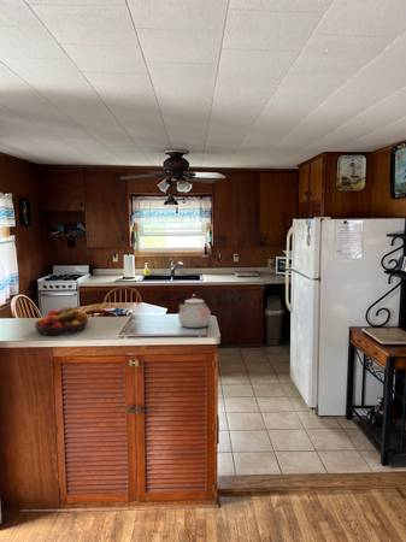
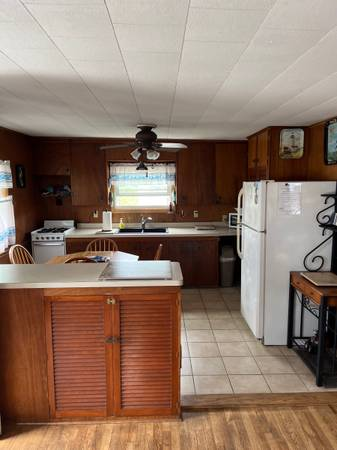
- kettle [177,287,212,329]
- fruit bowl [34,304,89,336]
